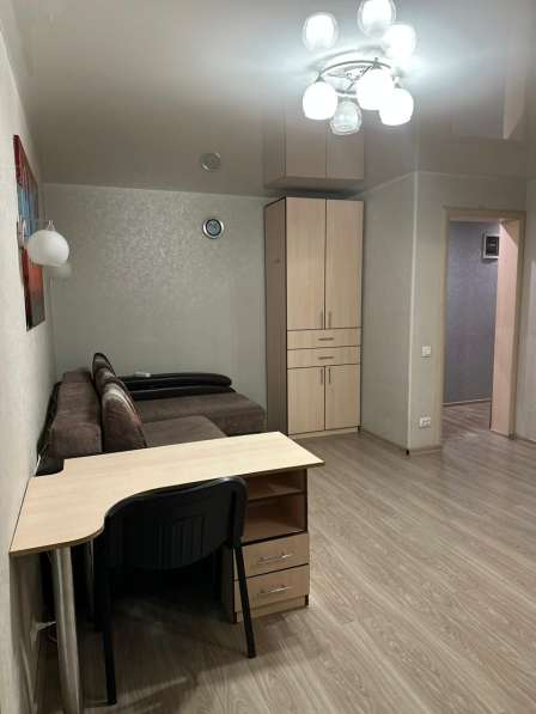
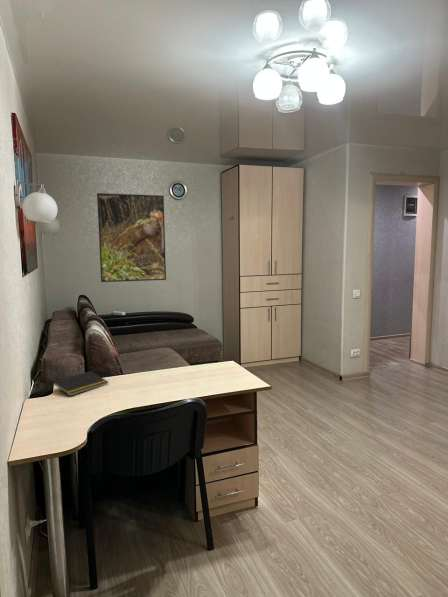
+ notepad [51,370,109,397]
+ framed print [96,192,167,283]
